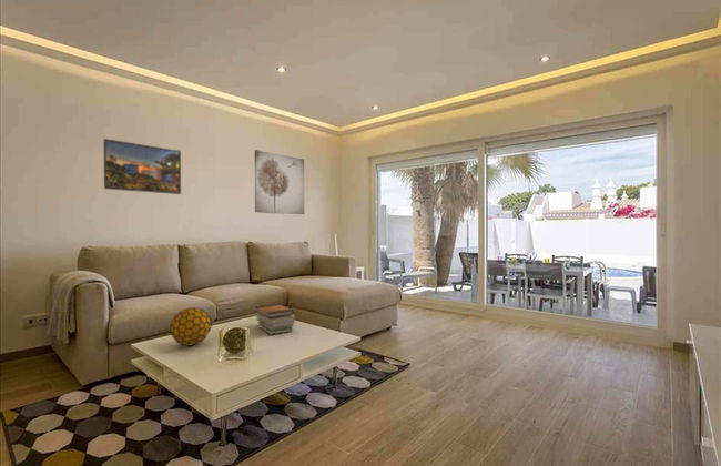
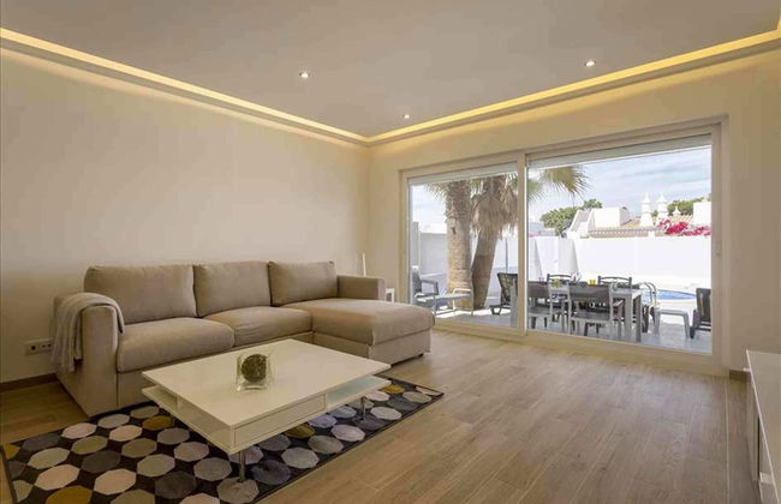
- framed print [103,138,182,195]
- wall art [254,149,305,215]
- book stack [253,303,296,336]
- decorative ball [169,306,212,347]
